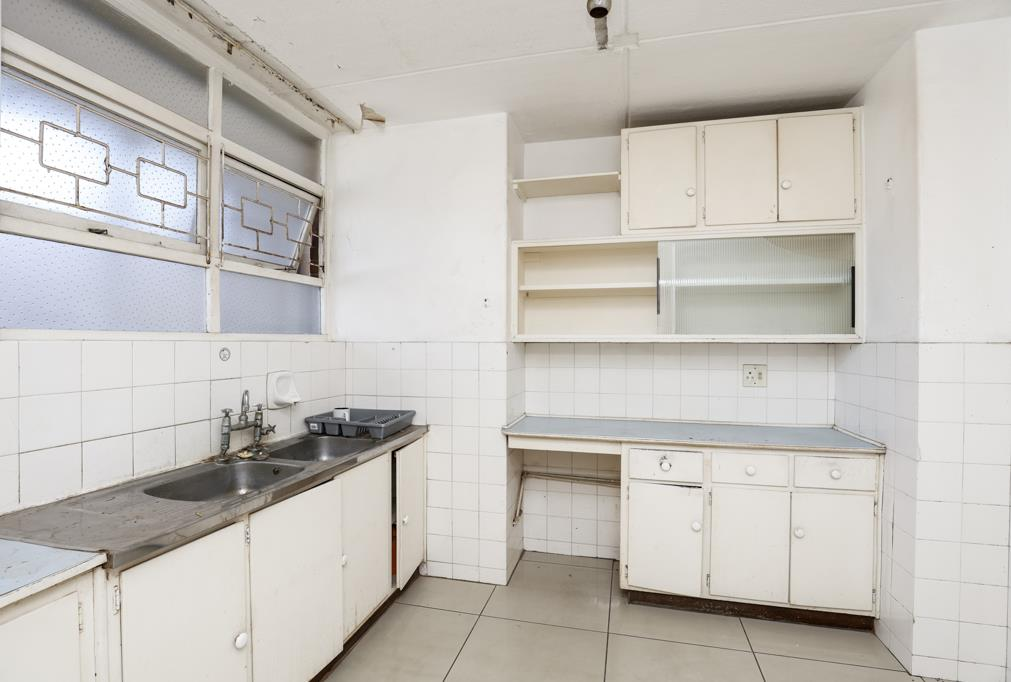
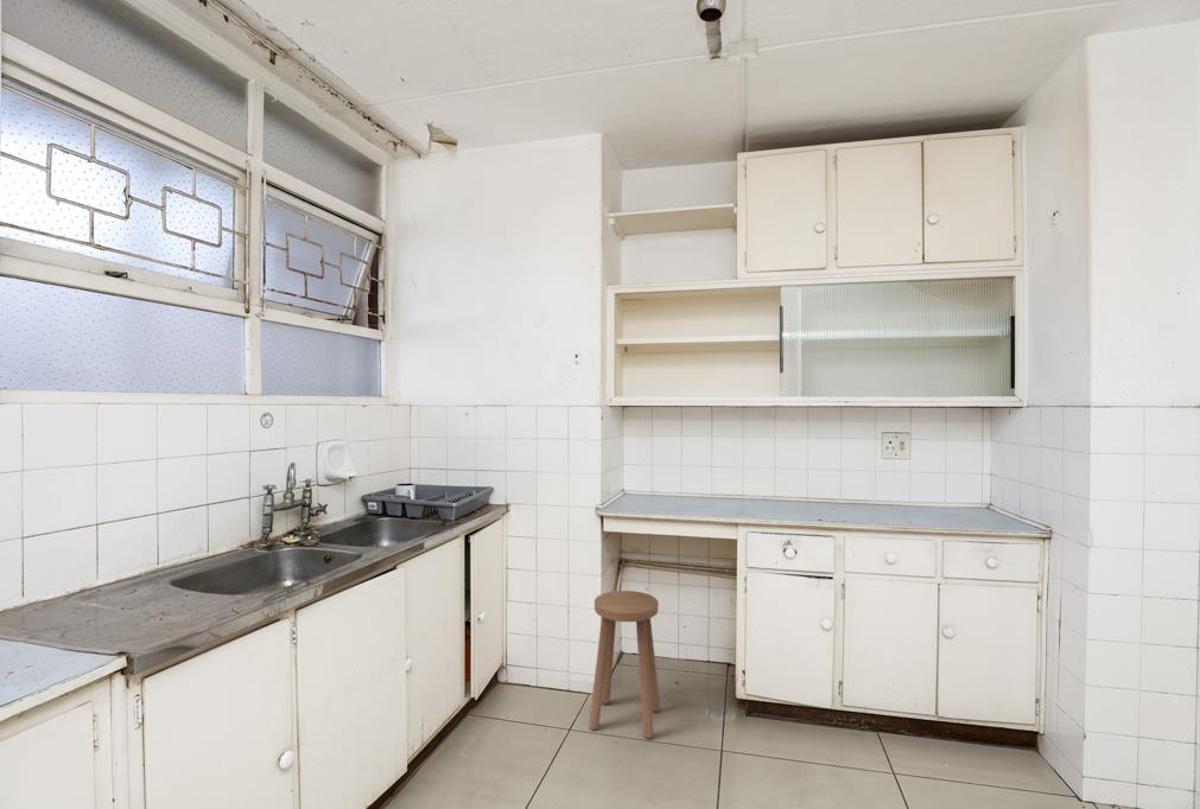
+ stool [588,590,661,740]
